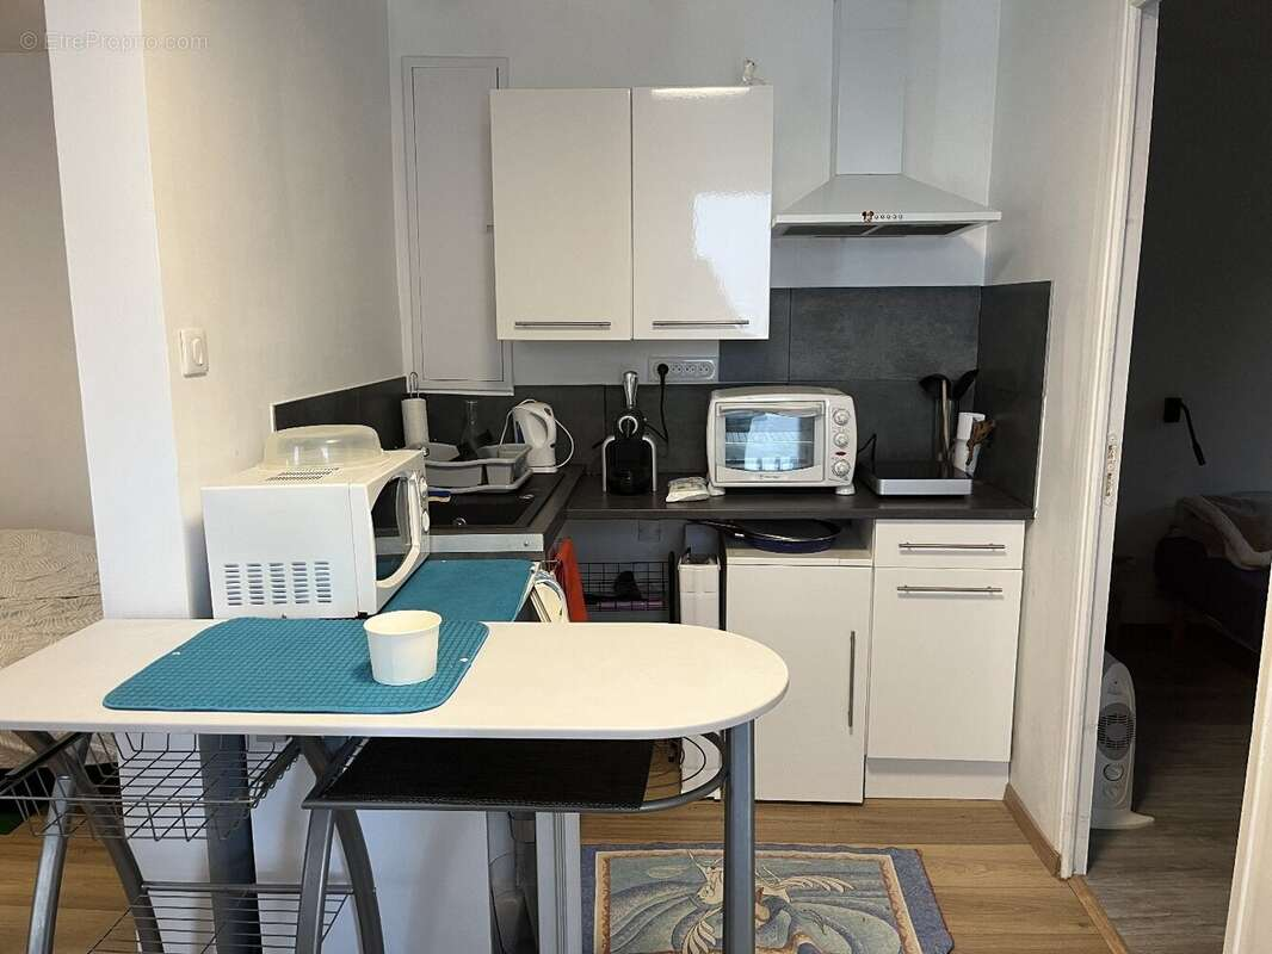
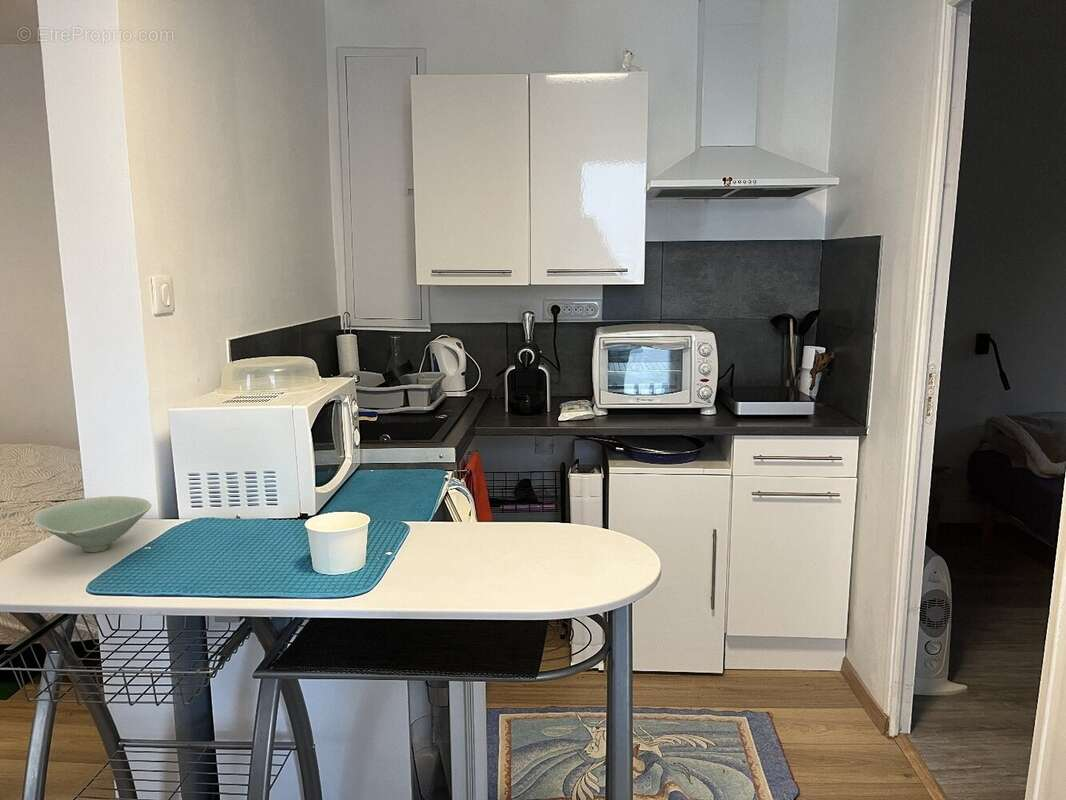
+ bowl [32,495,152,553]
